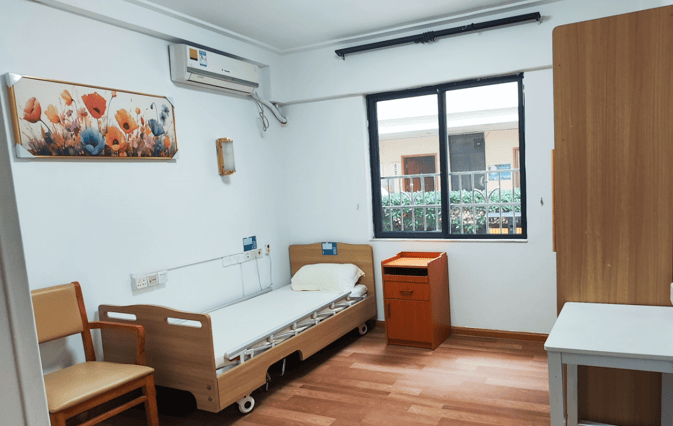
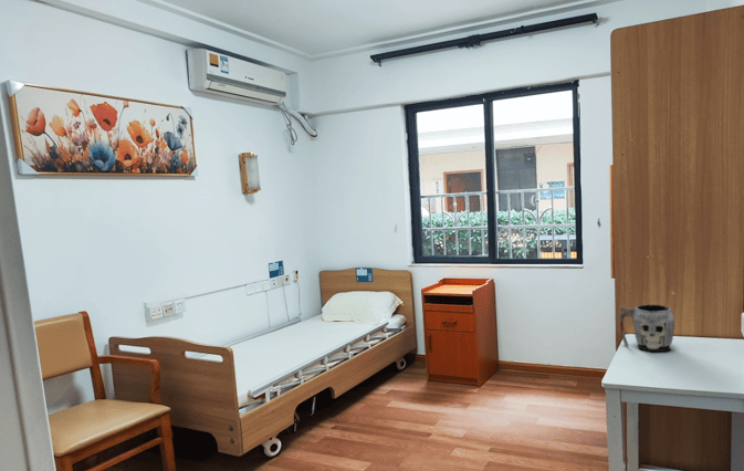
+ mug [619,303,675,353]
